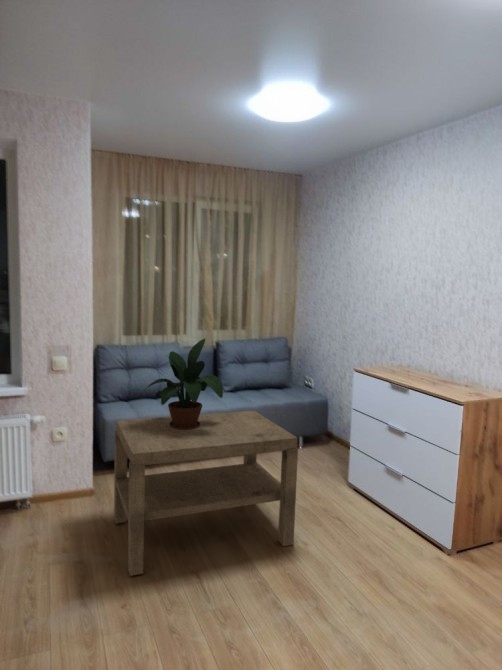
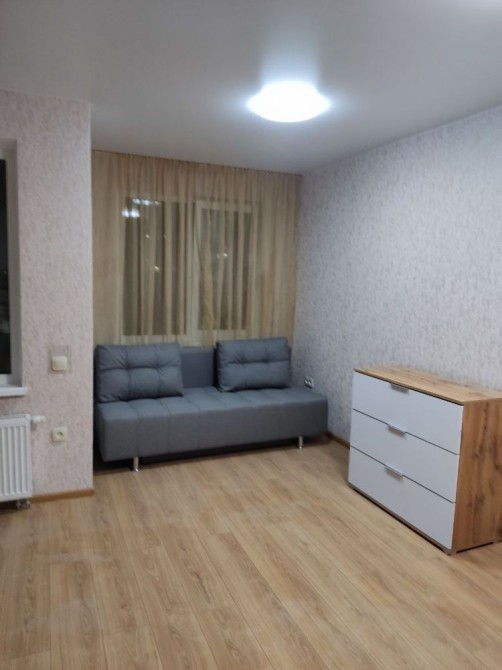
- coffee table [113,410,299,577]
- potted plant [142,338,228,430]
